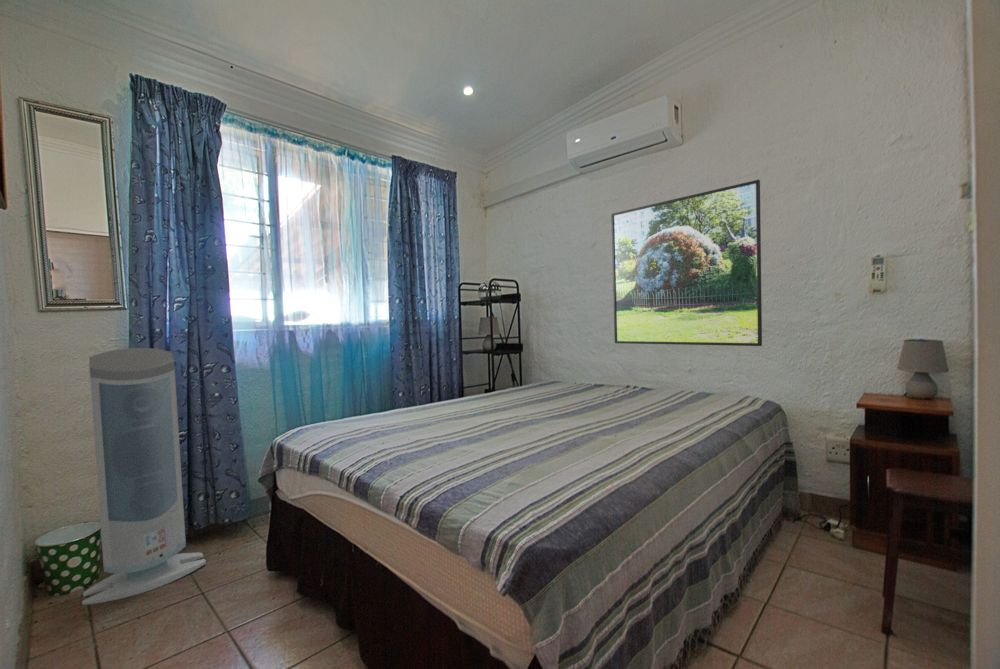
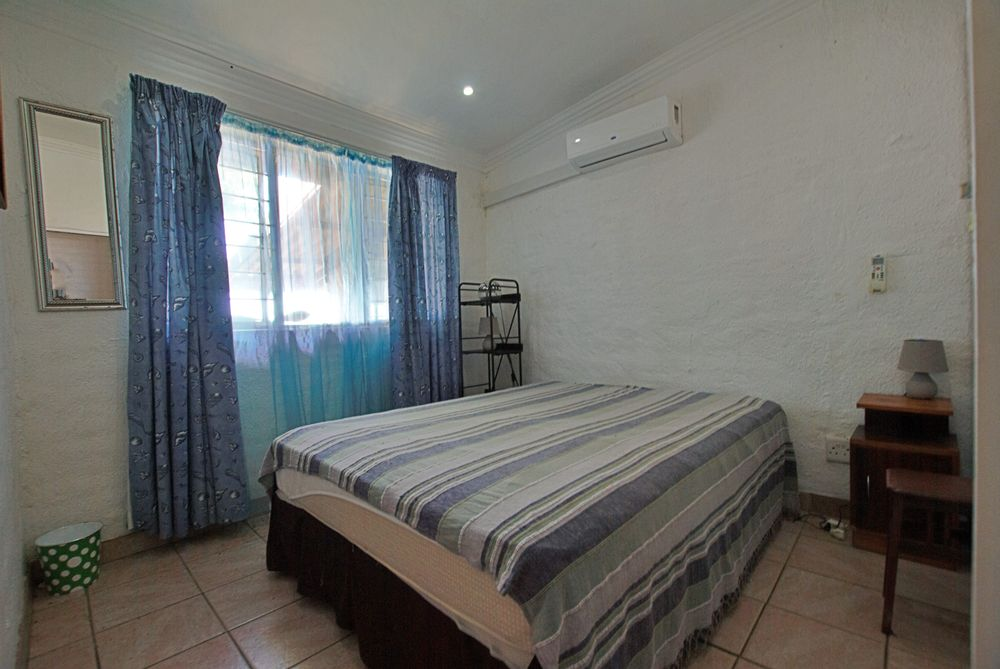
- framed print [610,179,763,347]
- air purifier [81,347,207,606]
